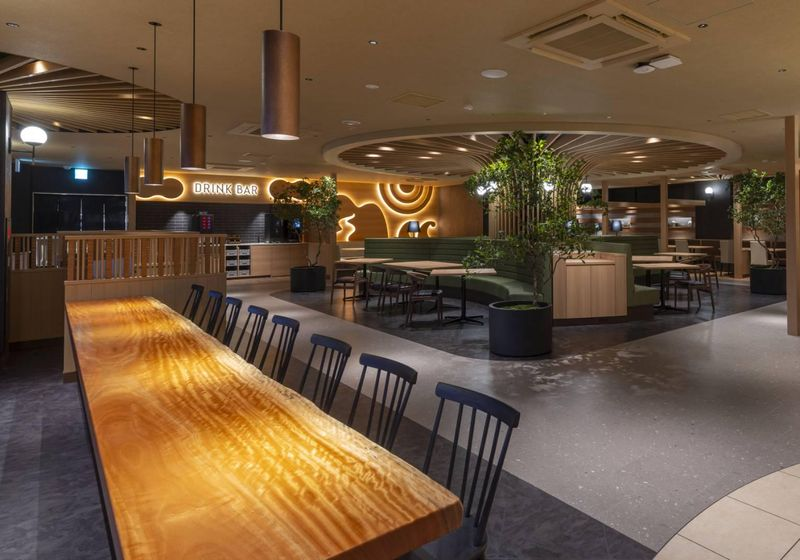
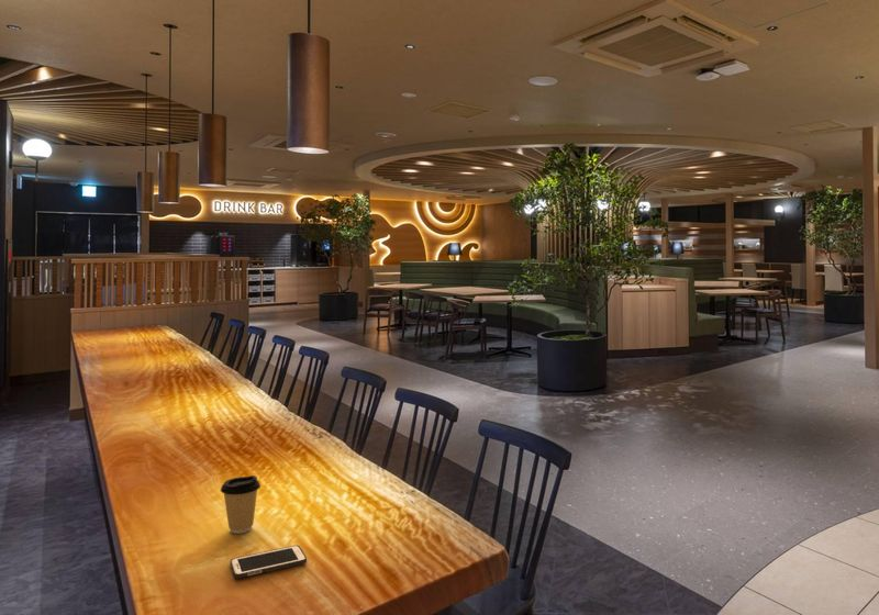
+ cell phone [229,545,308,579]
+ coffee cup [220,474,262,535]
